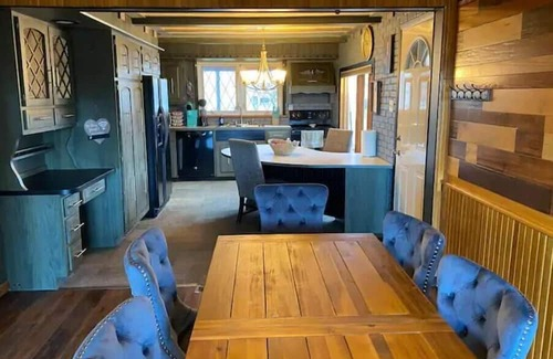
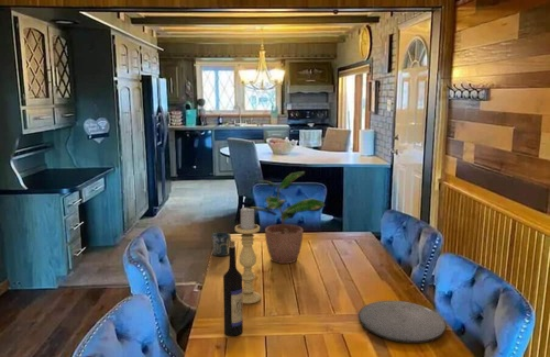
+ plate [358,300,448,344]
+ potted plant [248,170,327,265]
+ candle holder [234,207,262,305]
+ cup [210,232,232,257]
+ wine bottle [222,239,244,337]
